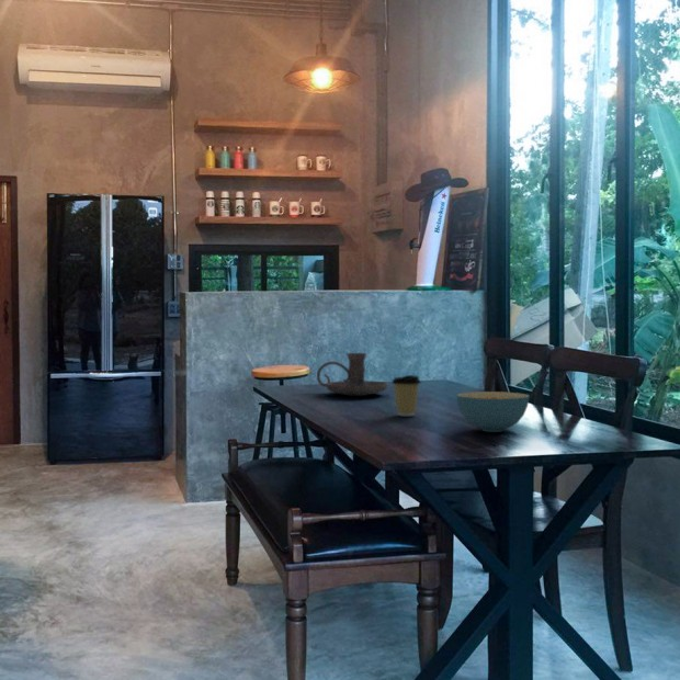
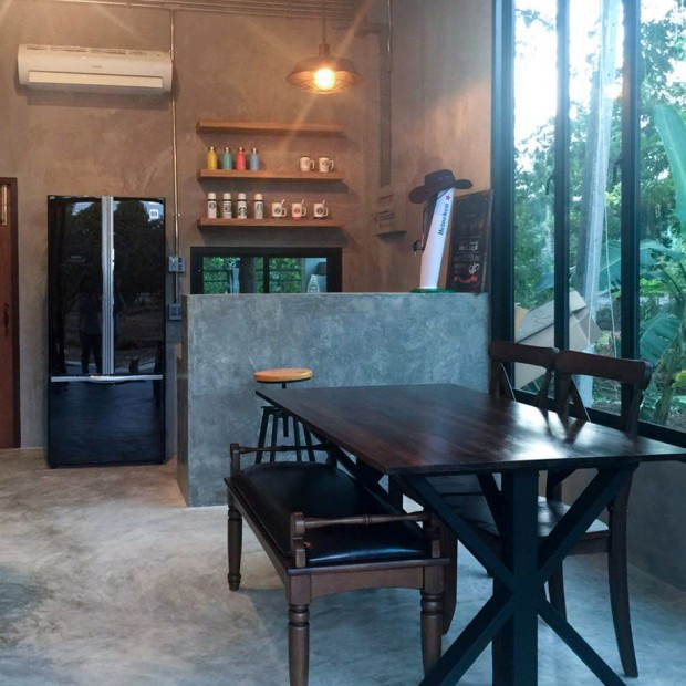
- coffee cup [390,374,422,417]
- candle holder [316,352,389,397]
- cereal bowl [456,390,530,433]
